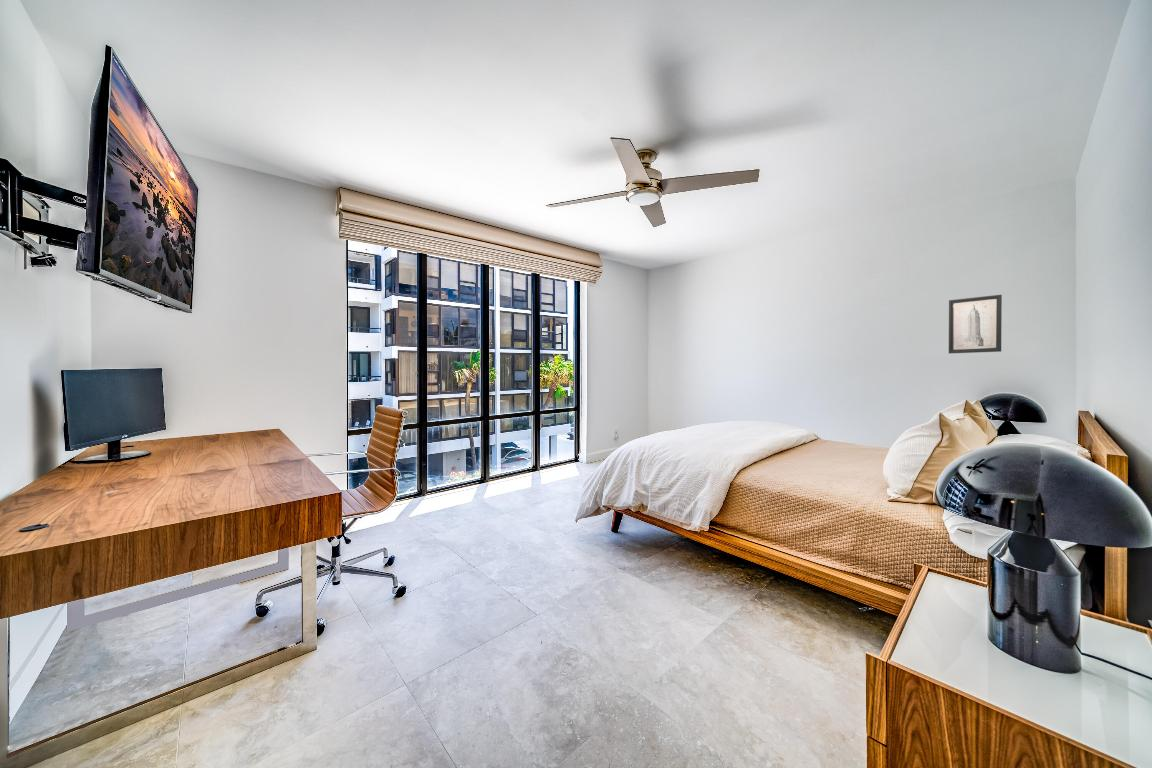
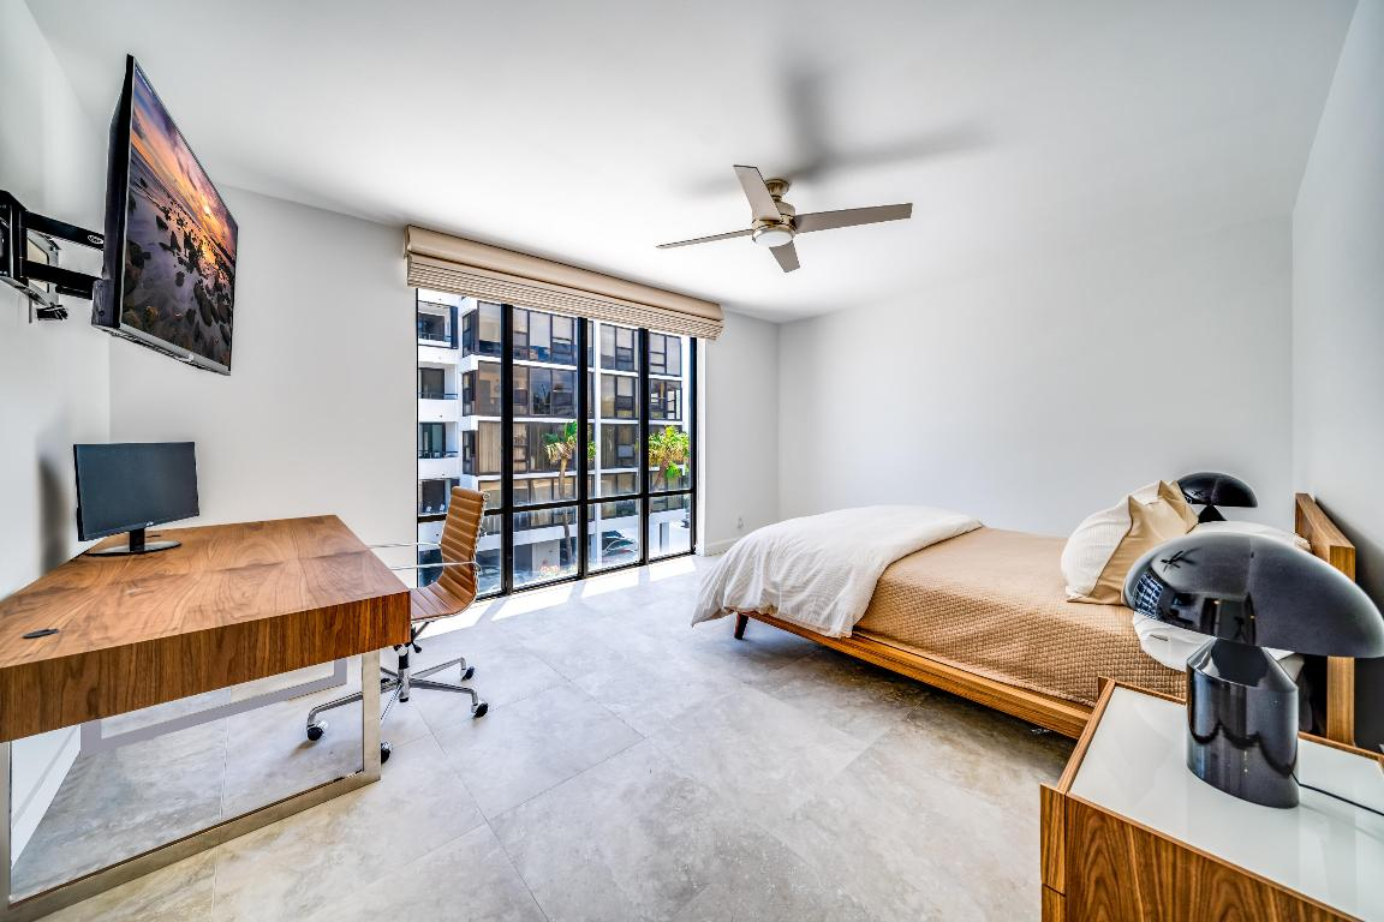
- wall art [948,294,1003,354]
